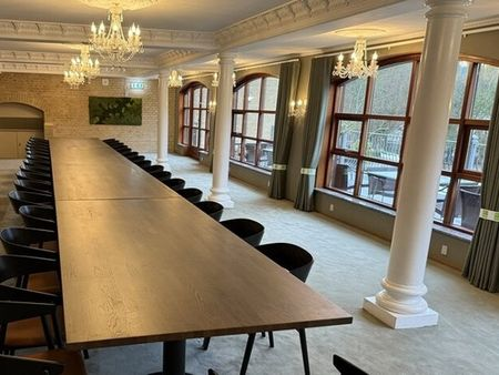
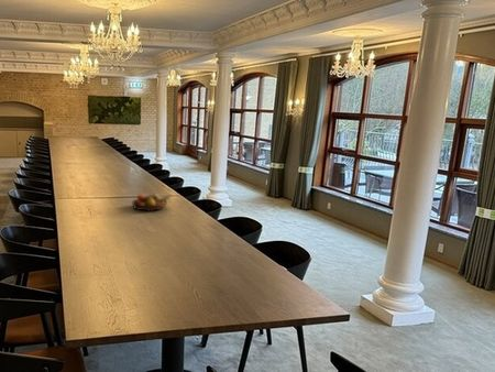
+ fruit bowl [131,193,173,212]
